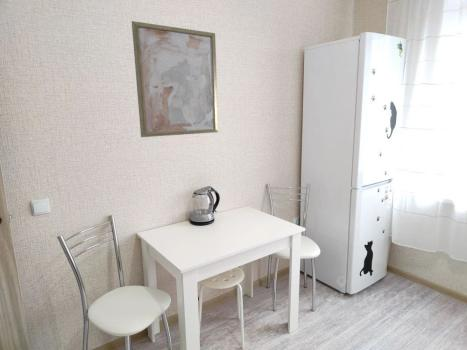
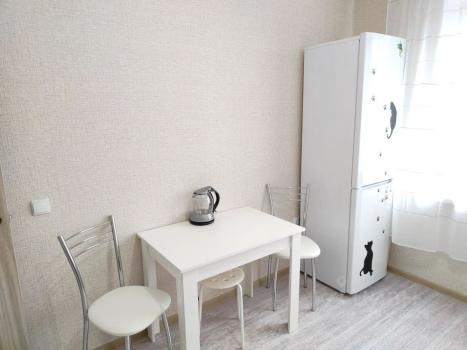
- wall art [131,20,219,138]
